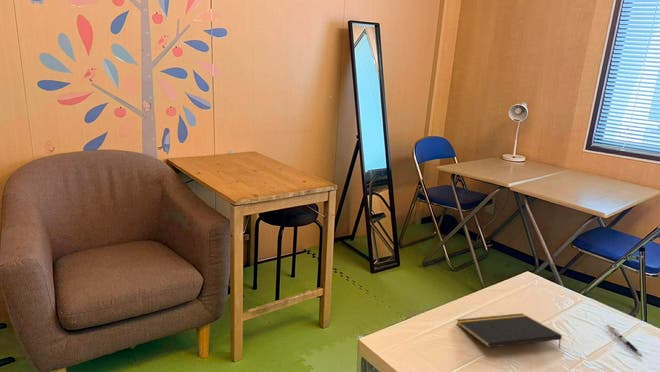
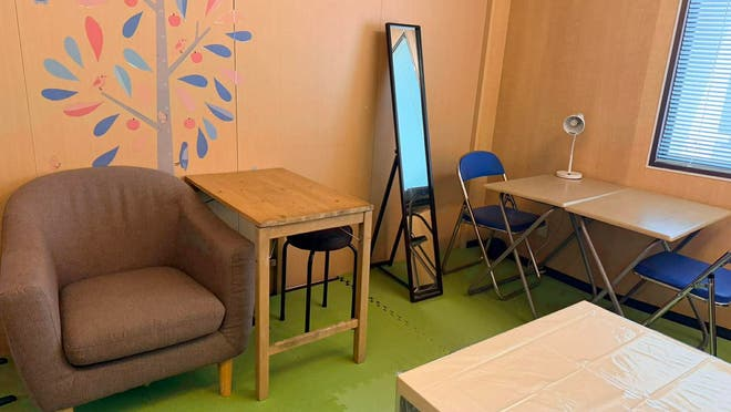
- notepad [456,313,563,349]
- pen [606,323,643,357]
